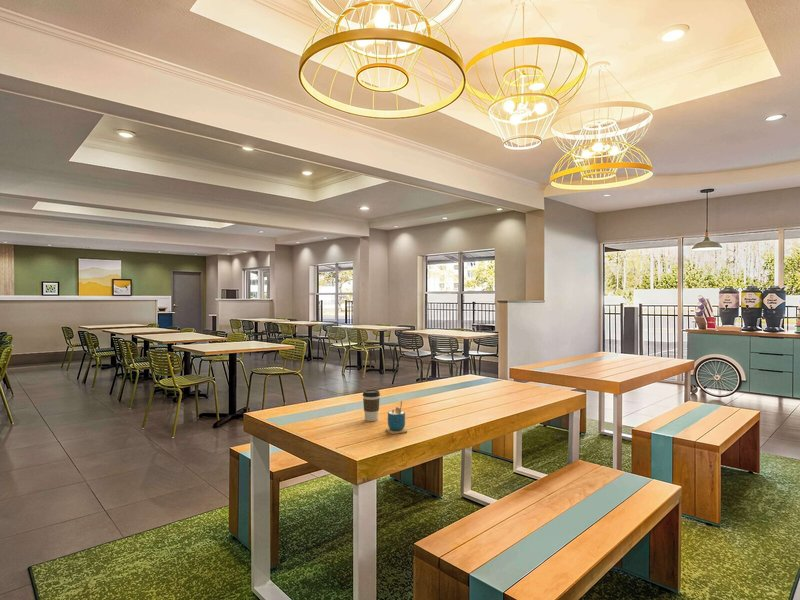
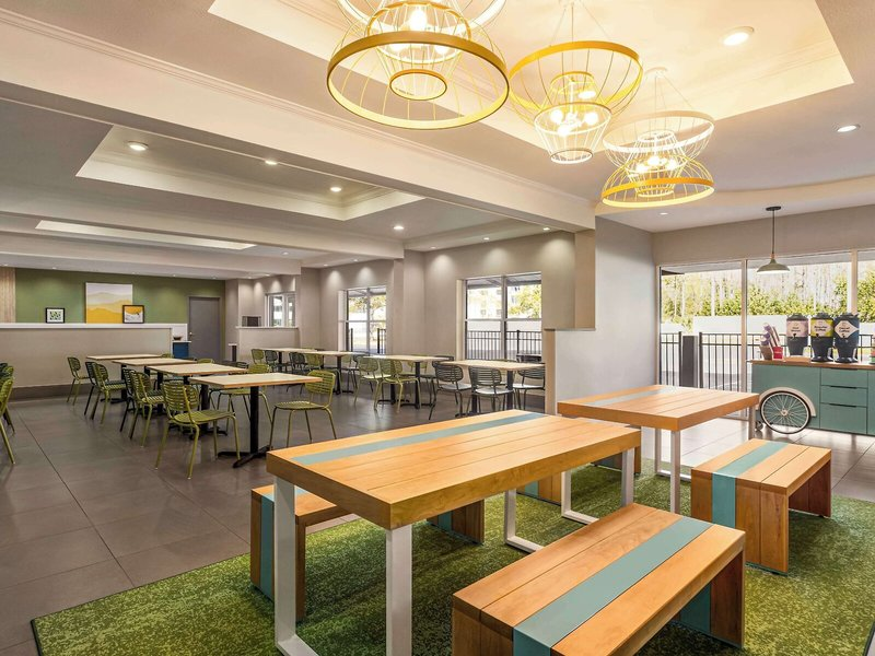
- coffee cup [362,389,381,422]
- cup [385,400,408,435]
